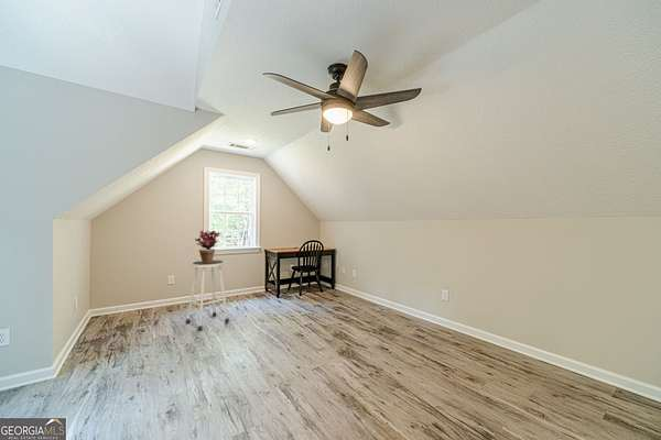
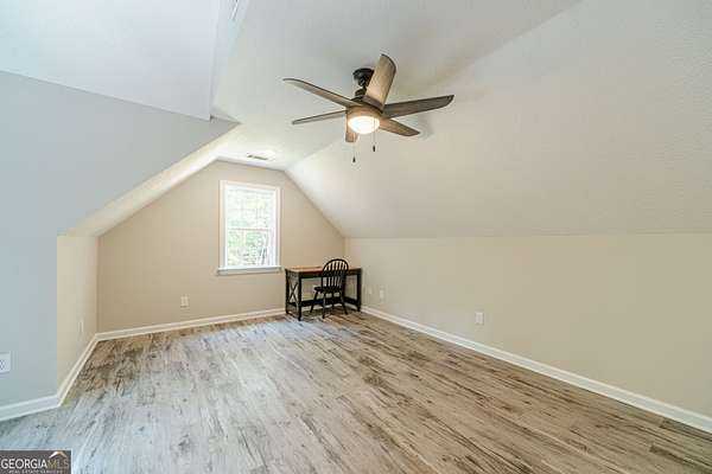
- potted plant [194,230,221,263]
- stool [185,260,230,332]
